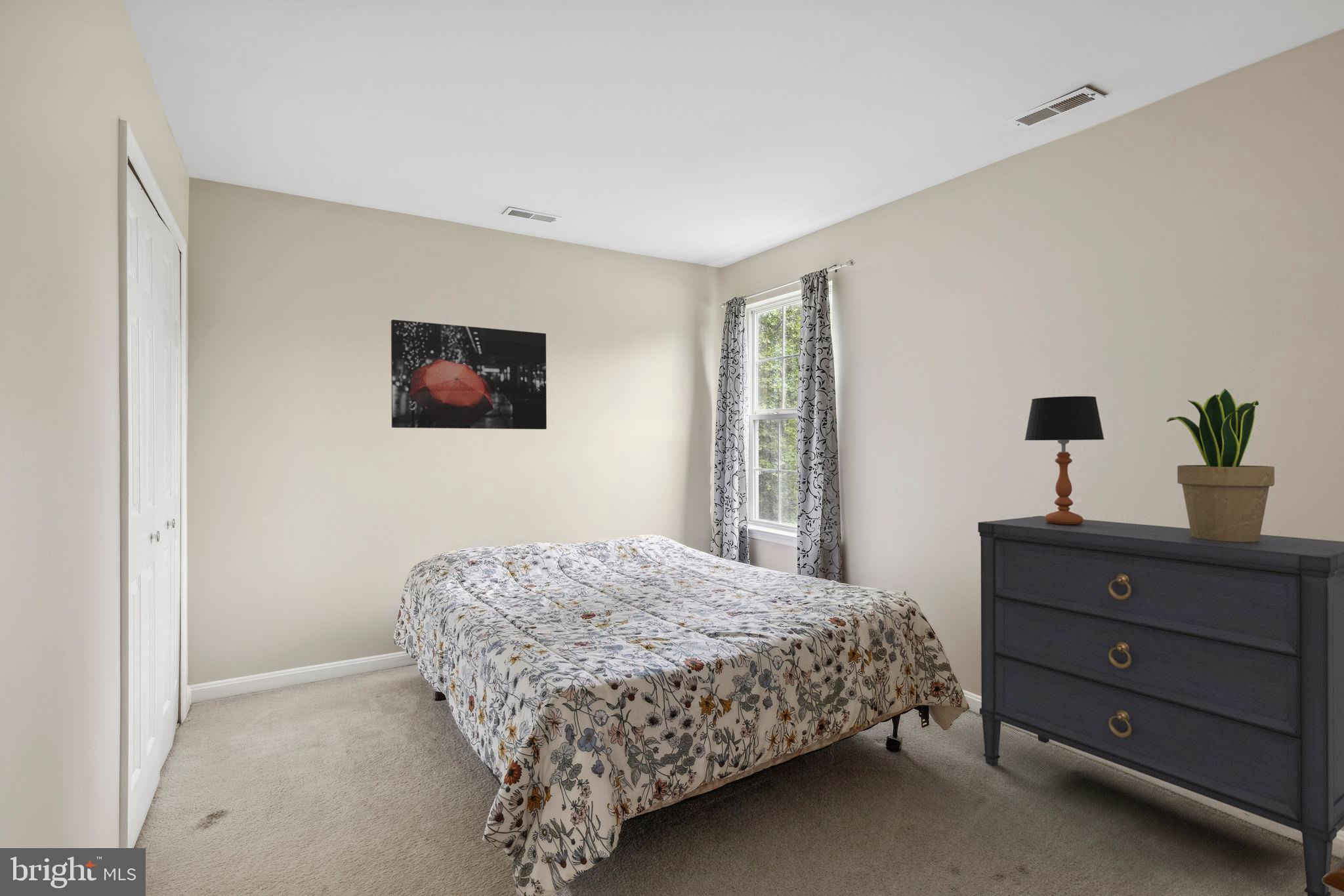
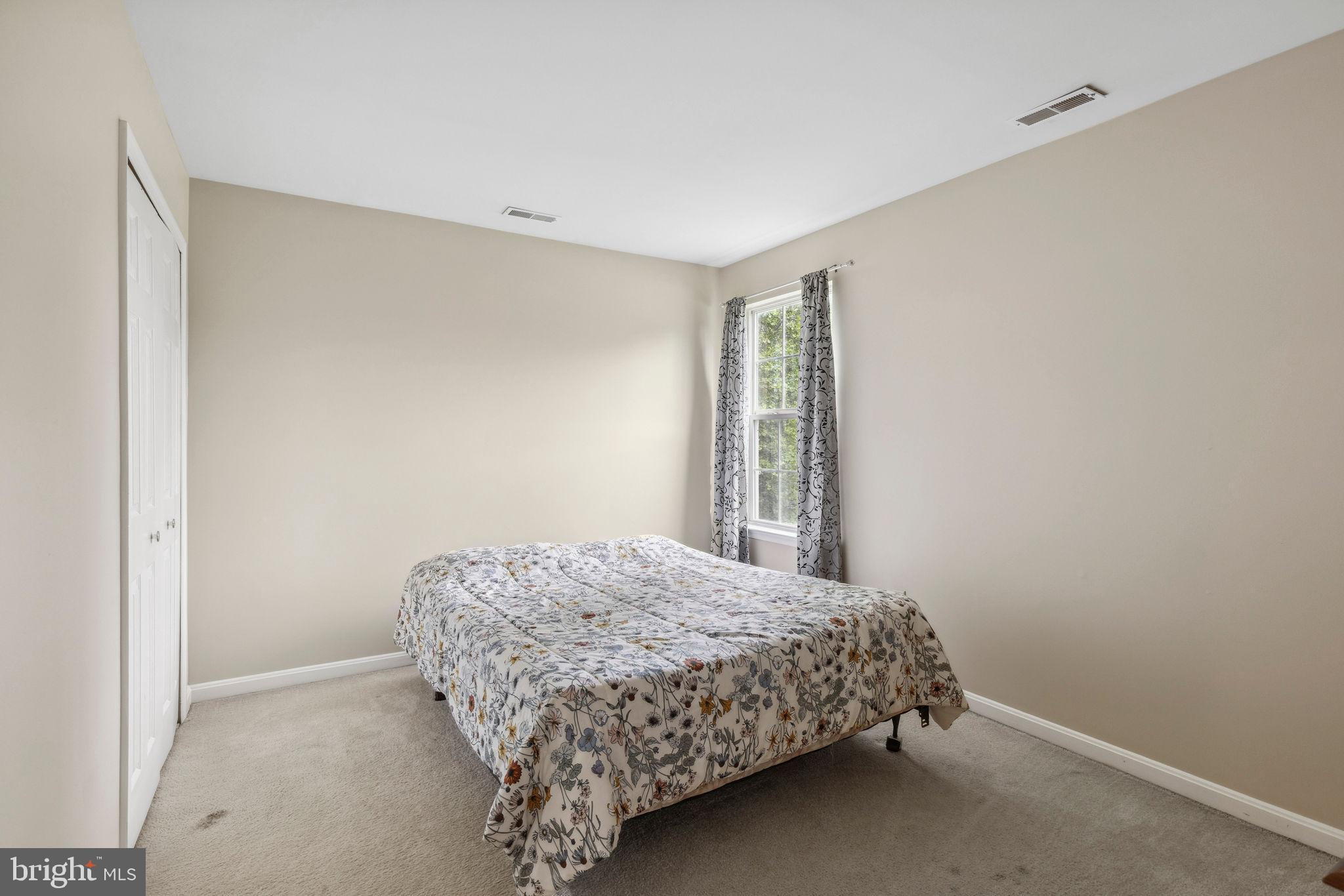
- table lamp [1024,396,1105,525]
- potted plant [1166,388,1275,542]
- wall art [390,319,547,430]
- dresser [977,515,1344,896]
